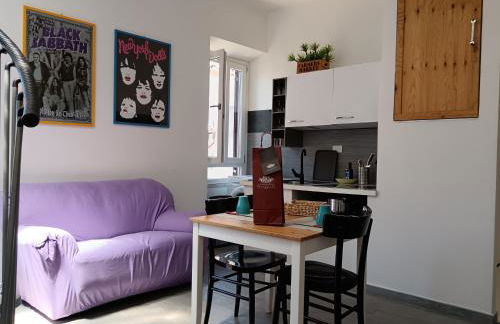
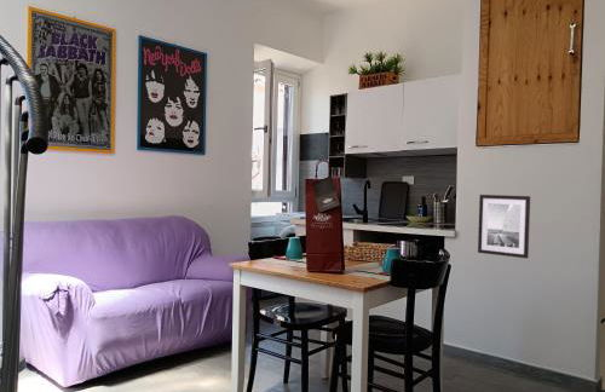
+ wall art [477,194,531,260]
